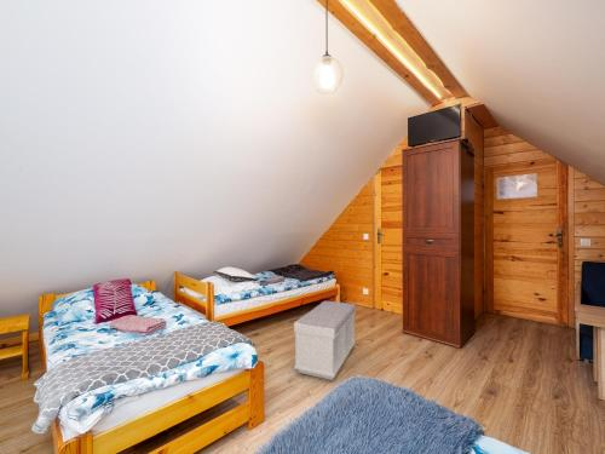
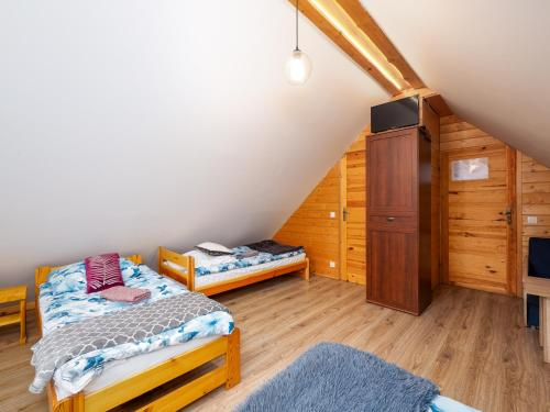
- bench [293,300,357,381]
